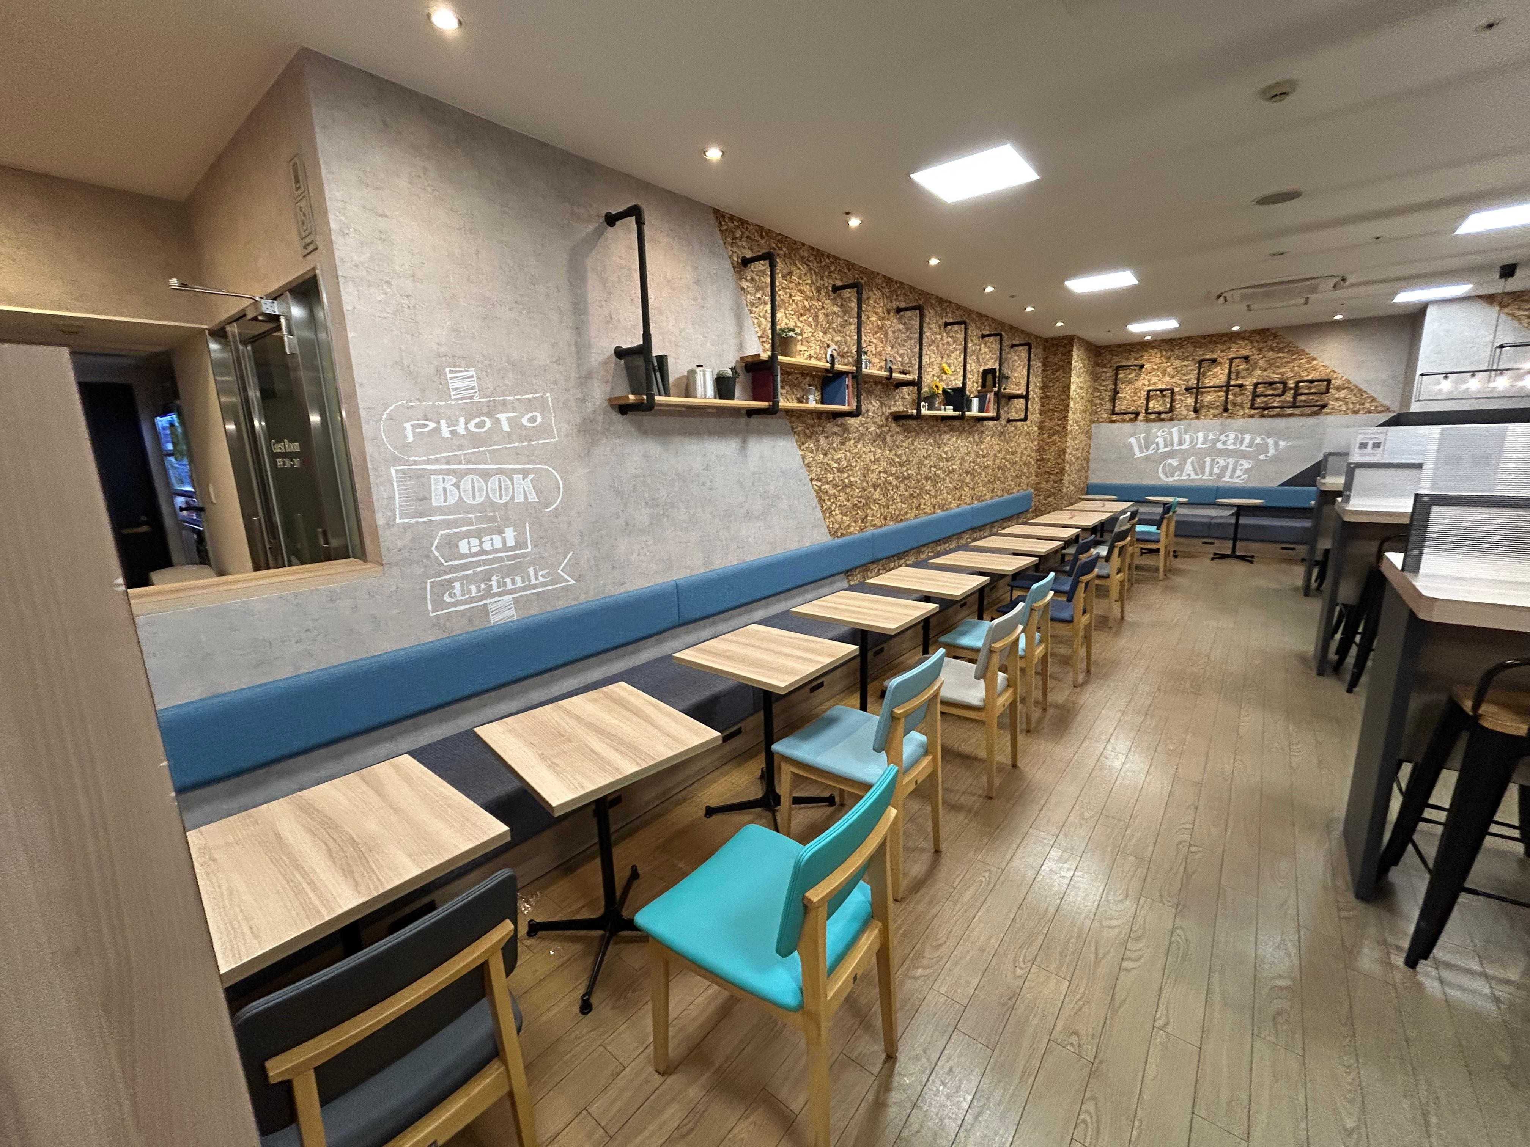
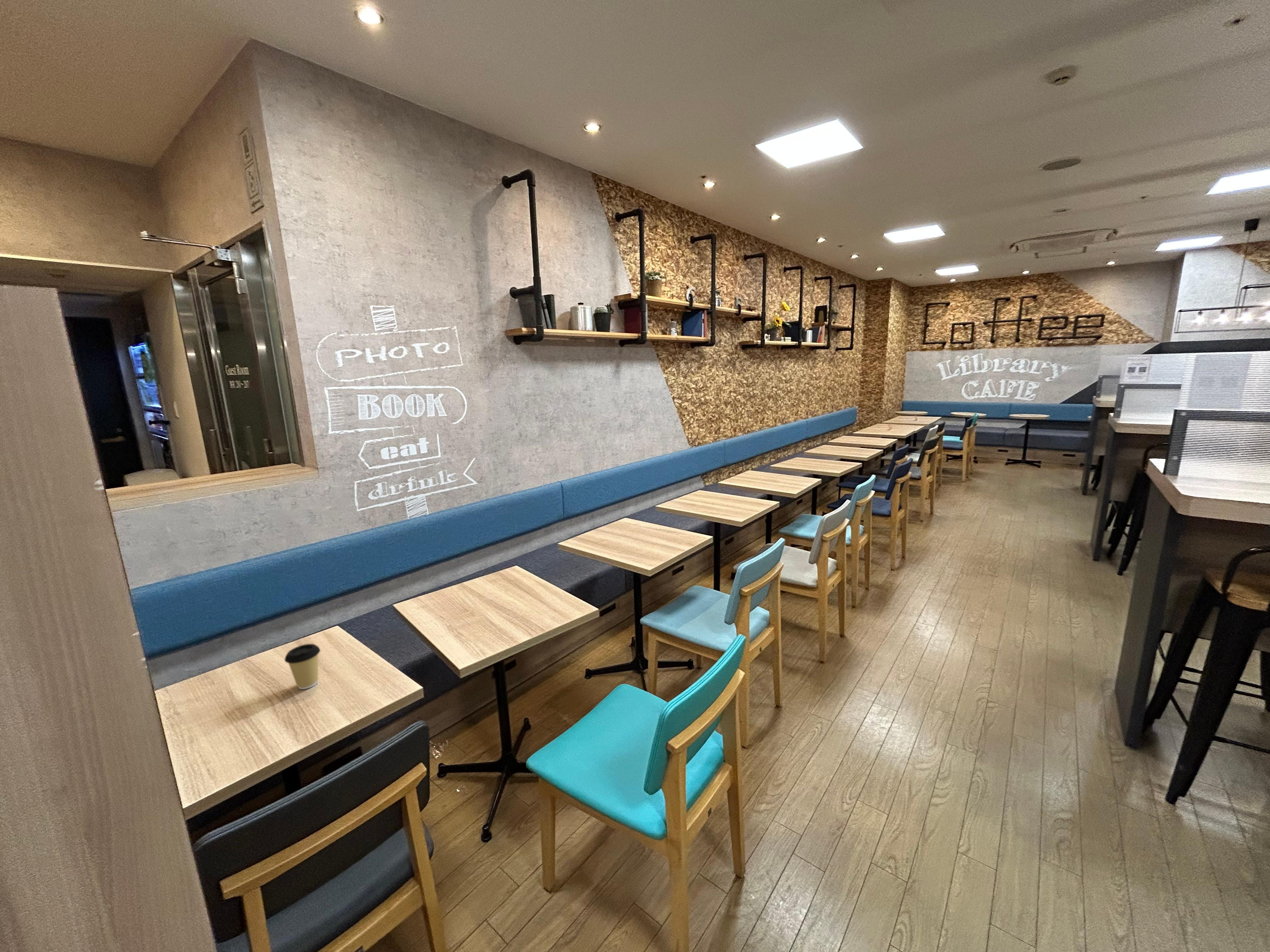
+ coffee cup [284,643,321,689]
